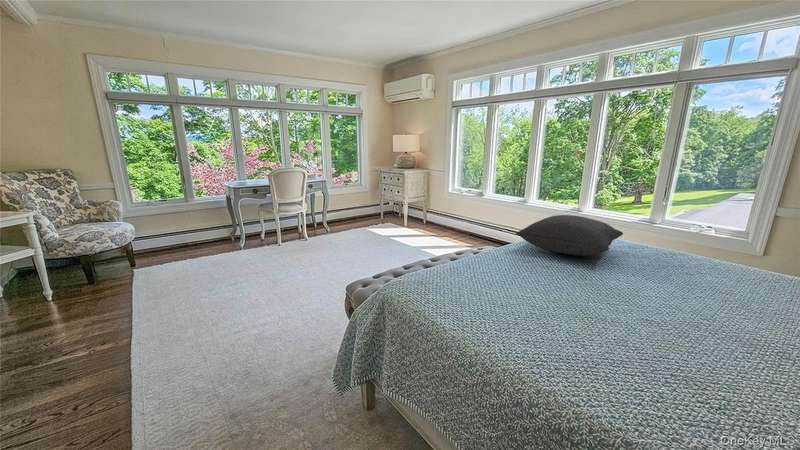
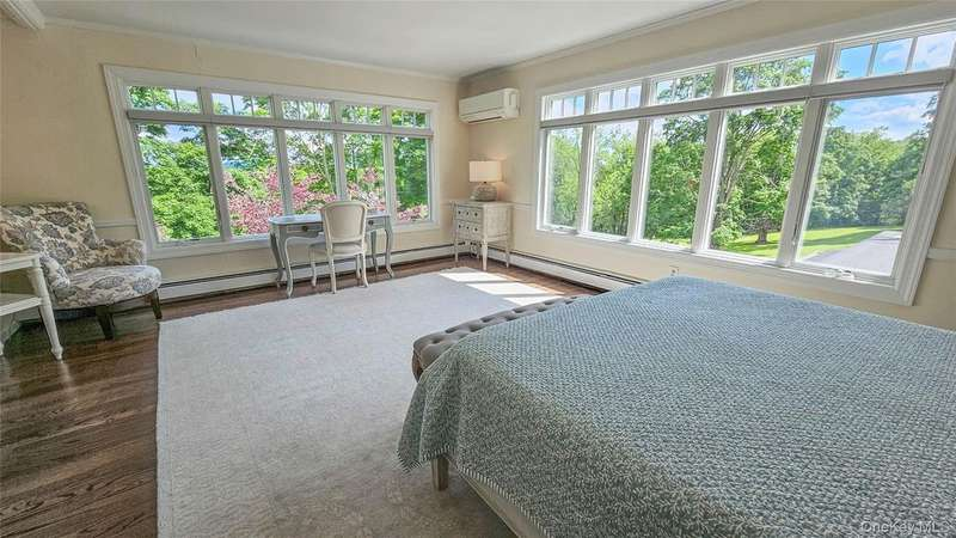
- pillow [515,214,624,257]
